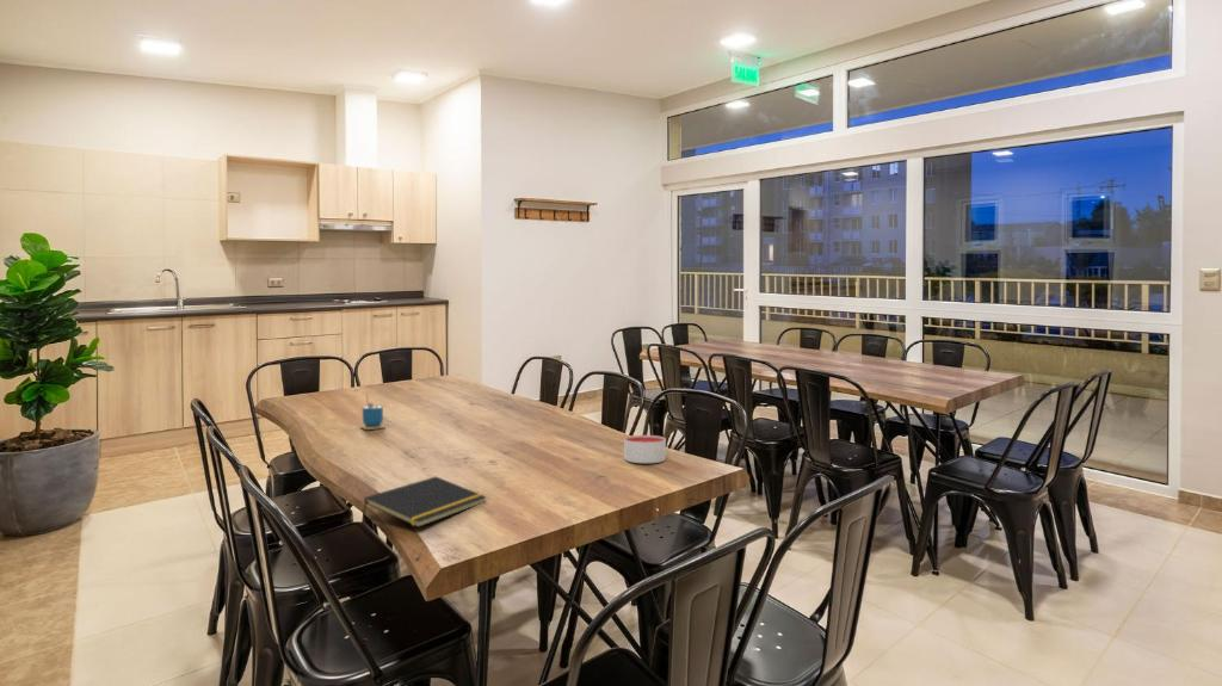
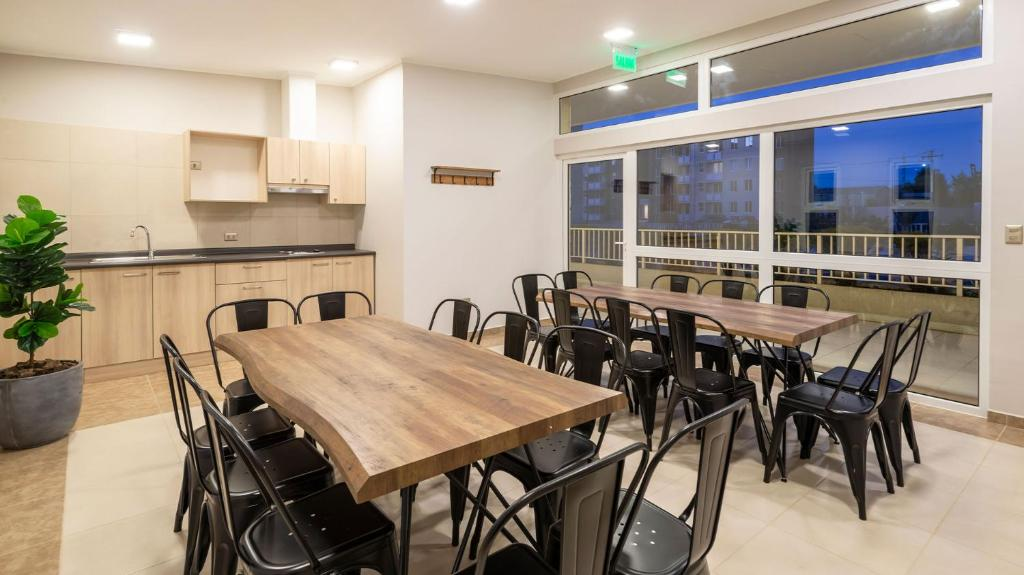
- candle [623,434,667,464]
- notepad [362,475,488,529]
- cup [359,391,387,431]
